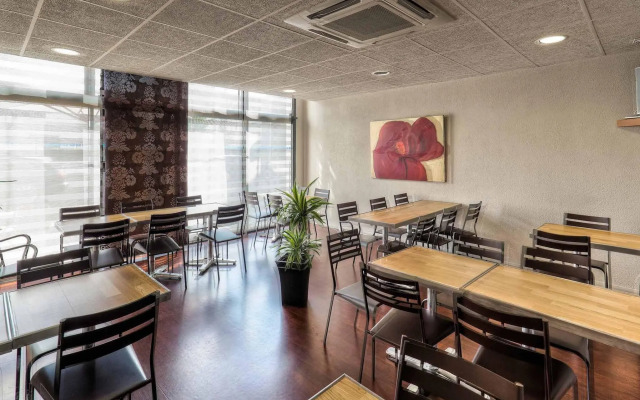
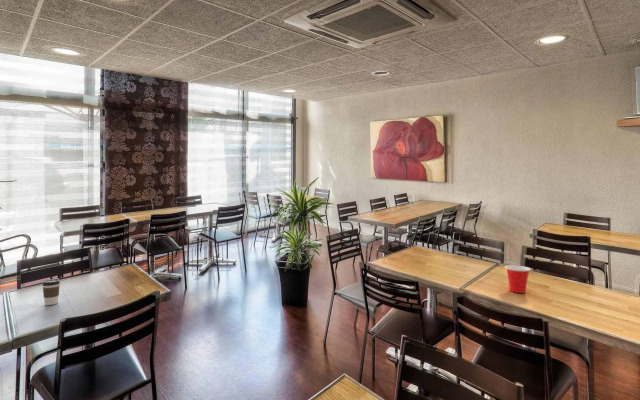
+ cup [504,264,532,294]
+ coffee cup [41,278,61,306]
